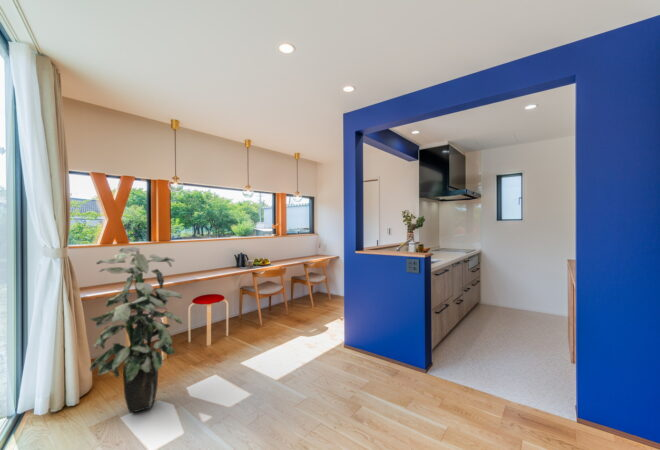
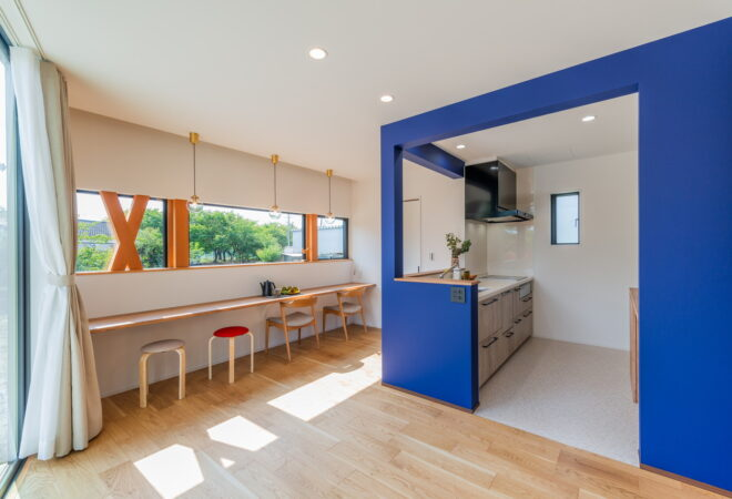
- indoor plant [88,246,183,414]
